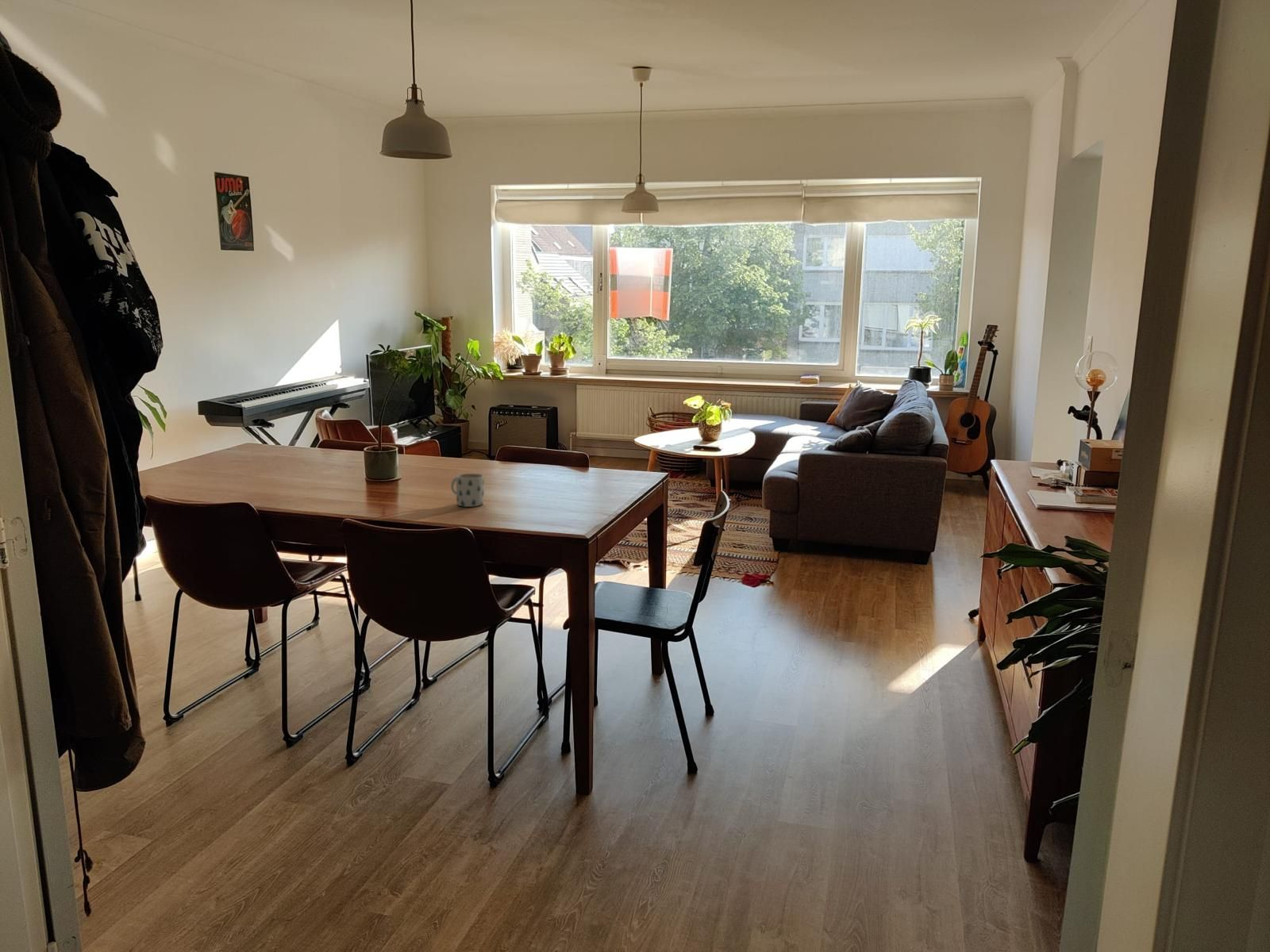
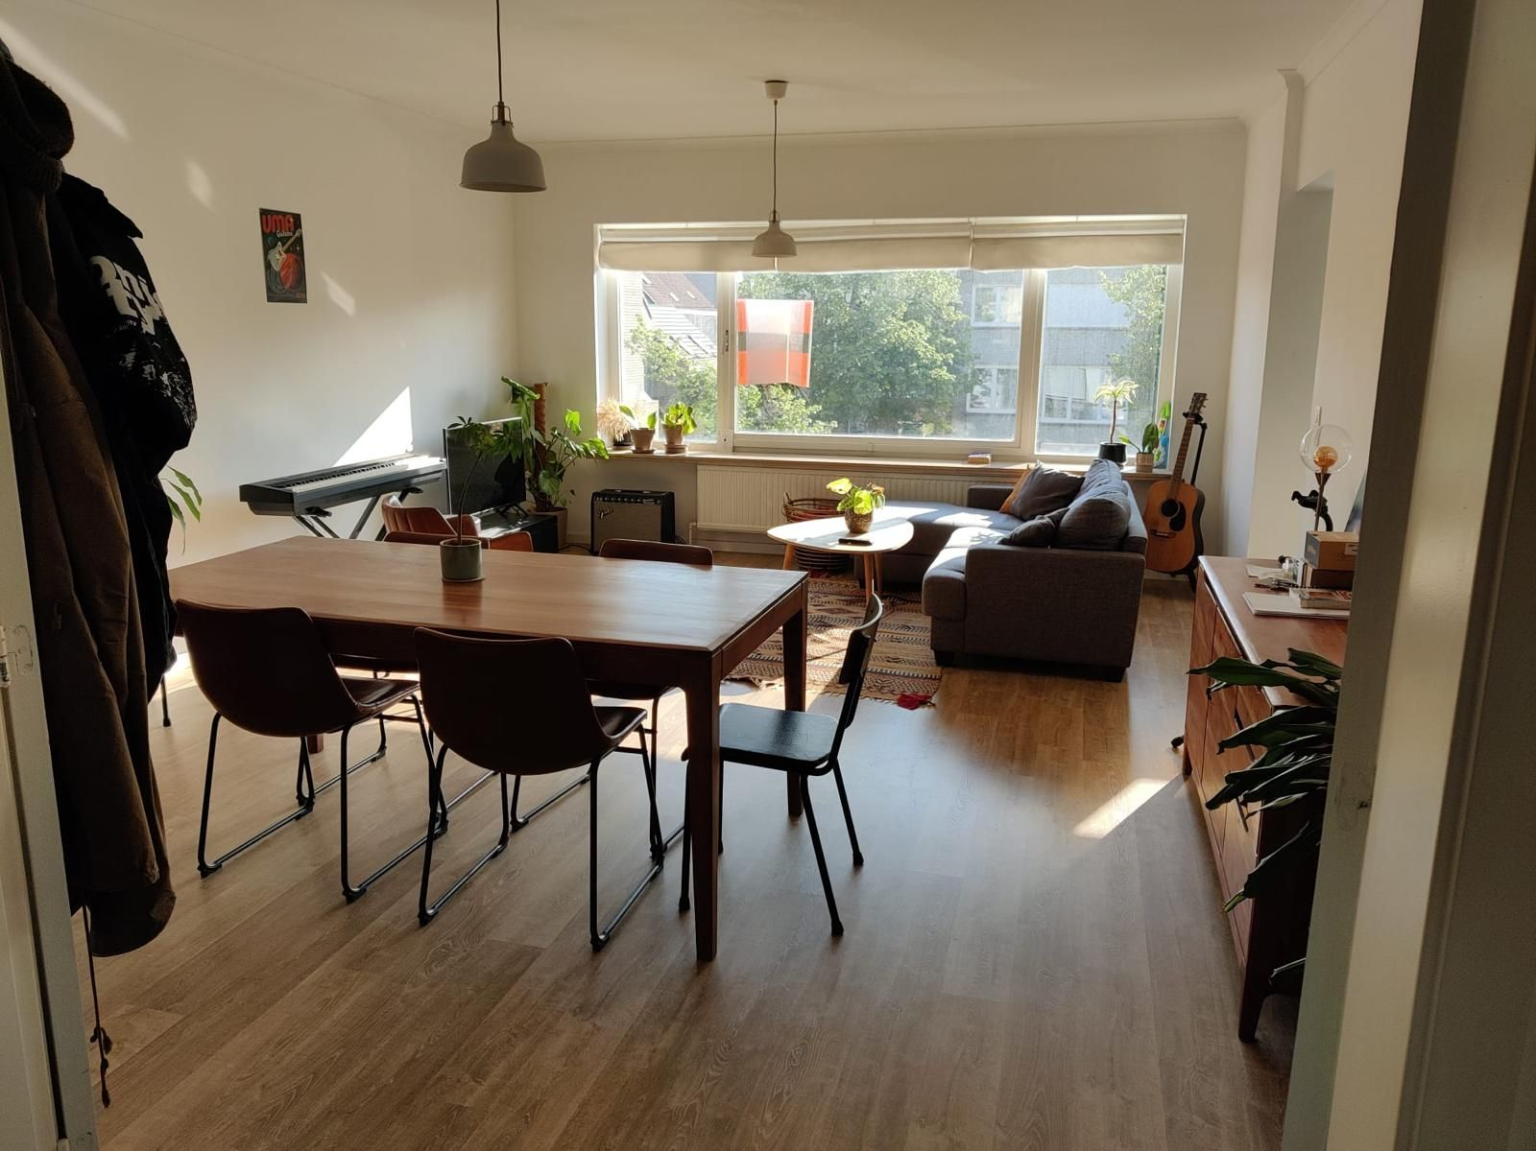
- mug [450,473,485,508]
